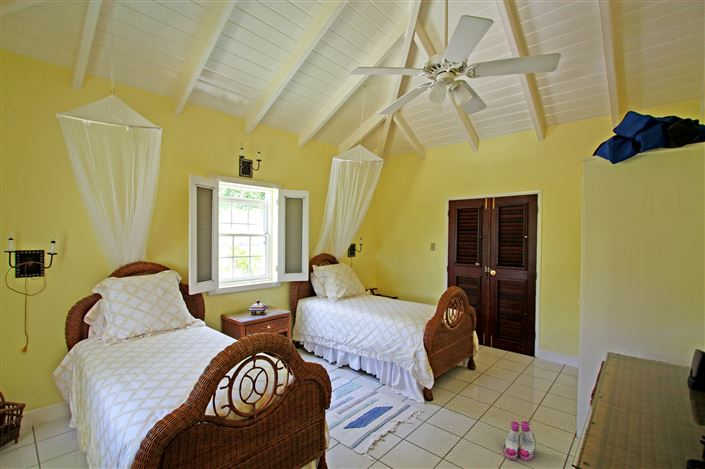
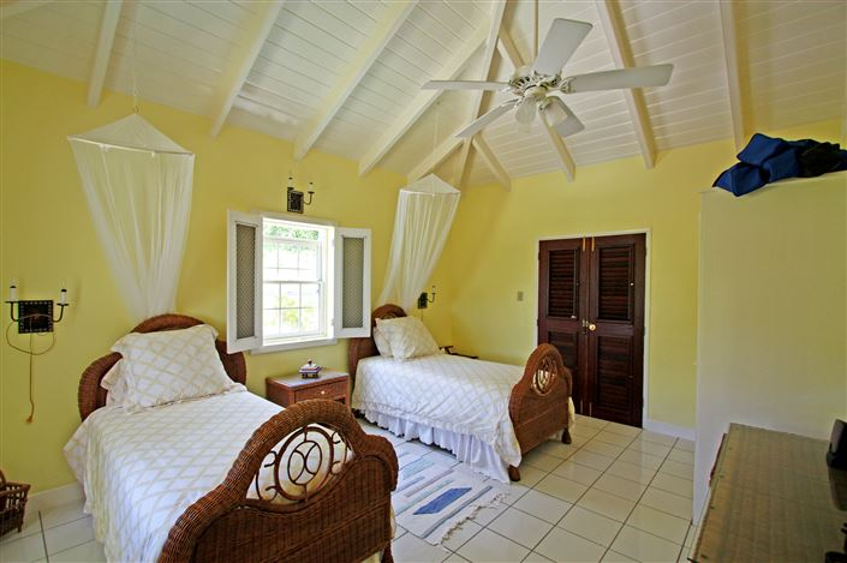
- boots [503,420,537,461]
